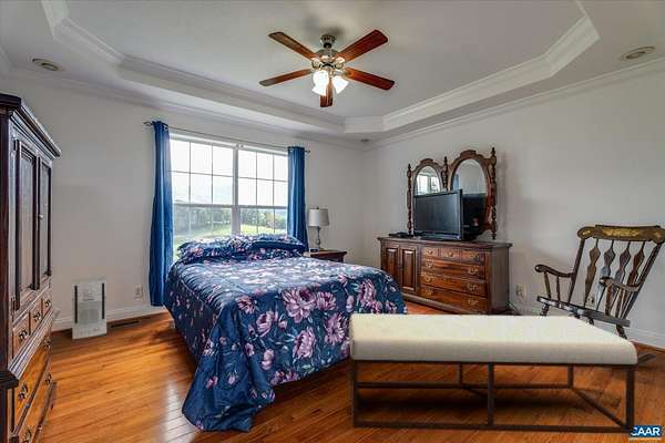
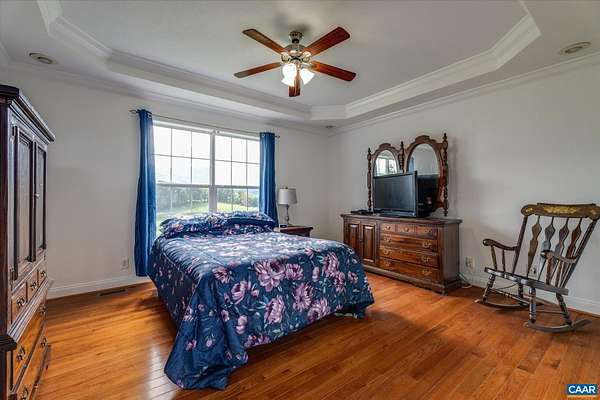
- bench [348,312,638,435]
- air purifier [71,276,108,340]
